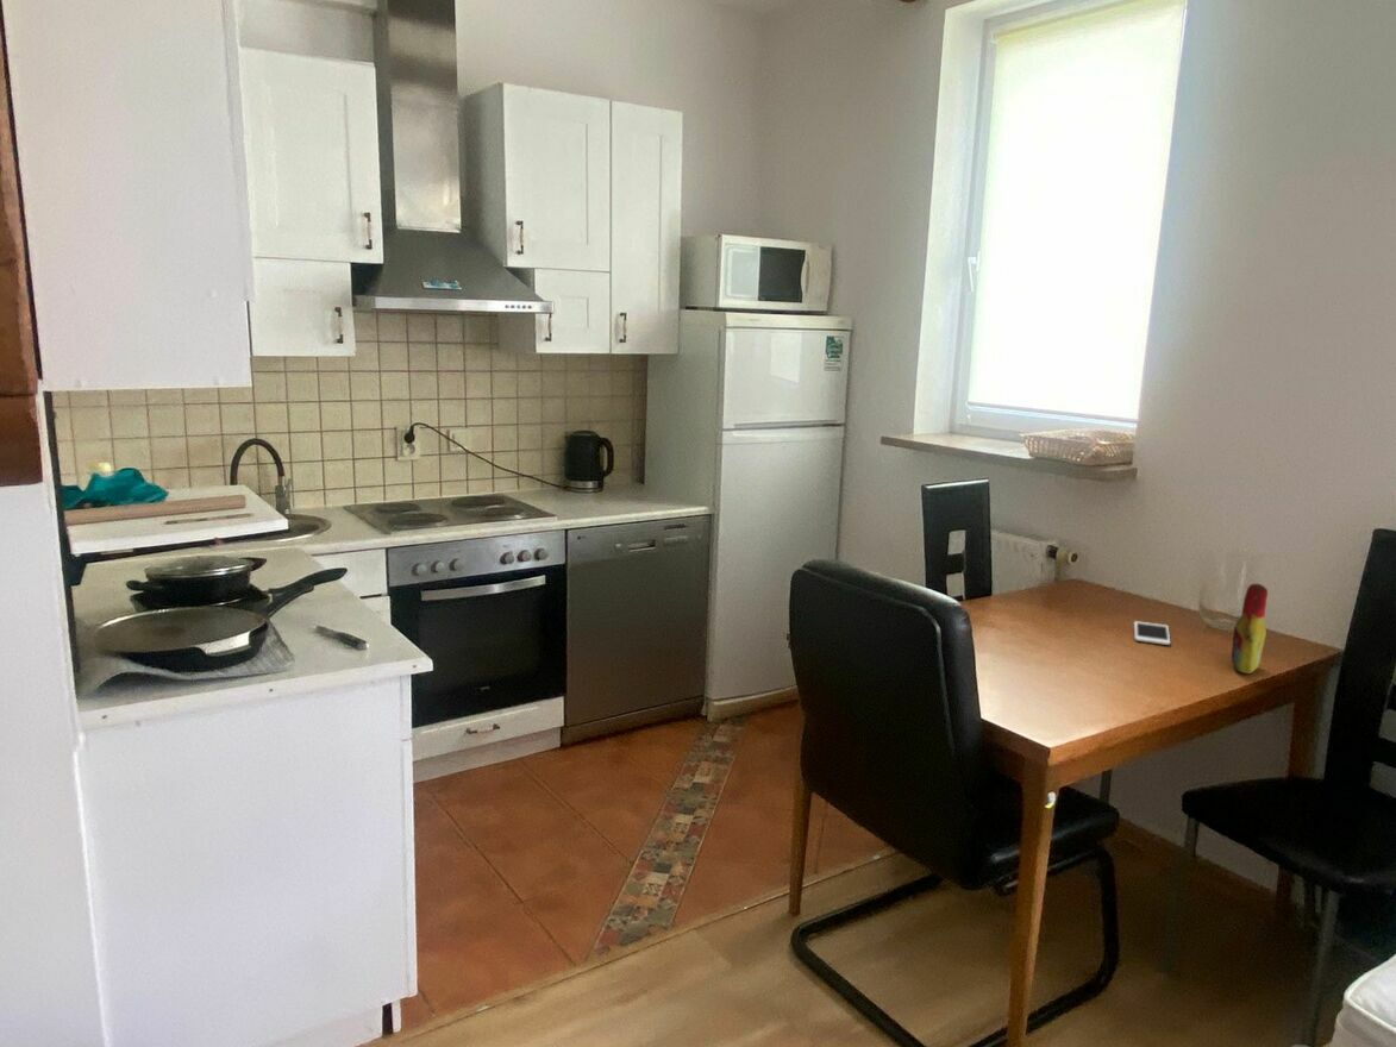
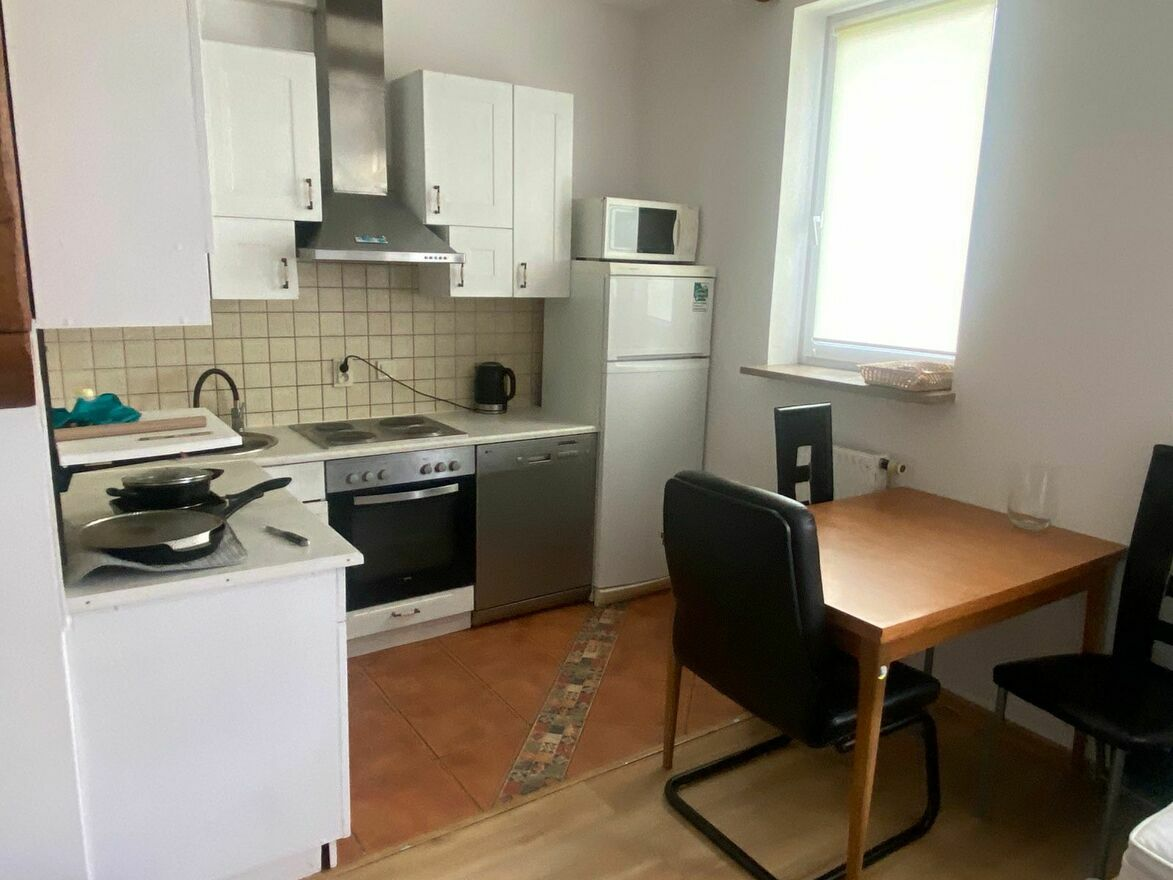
- cell phone [1133,620,1171,646]
- bottle [1231,583,1269,675]
